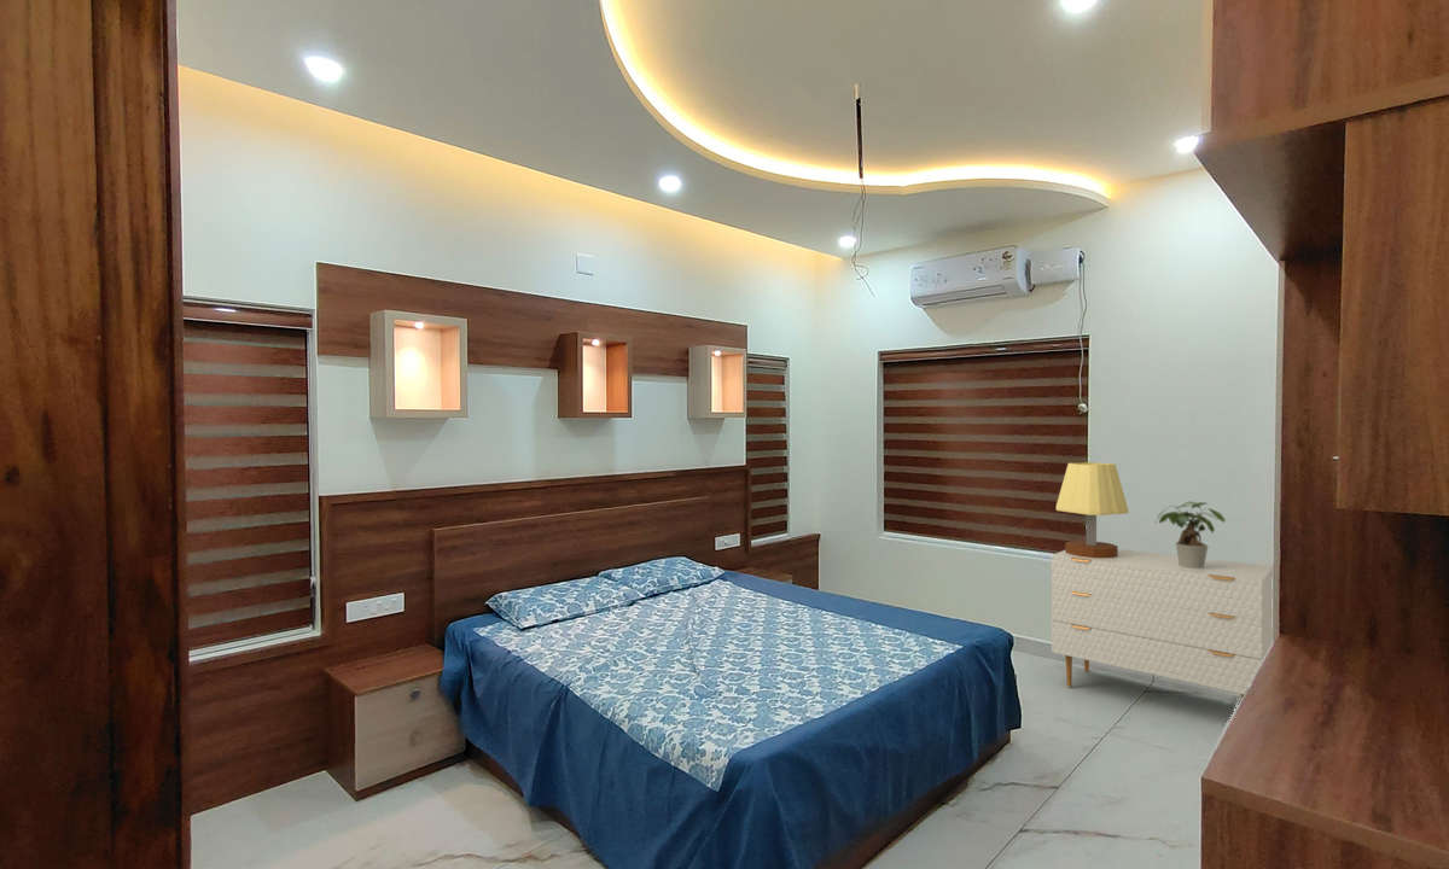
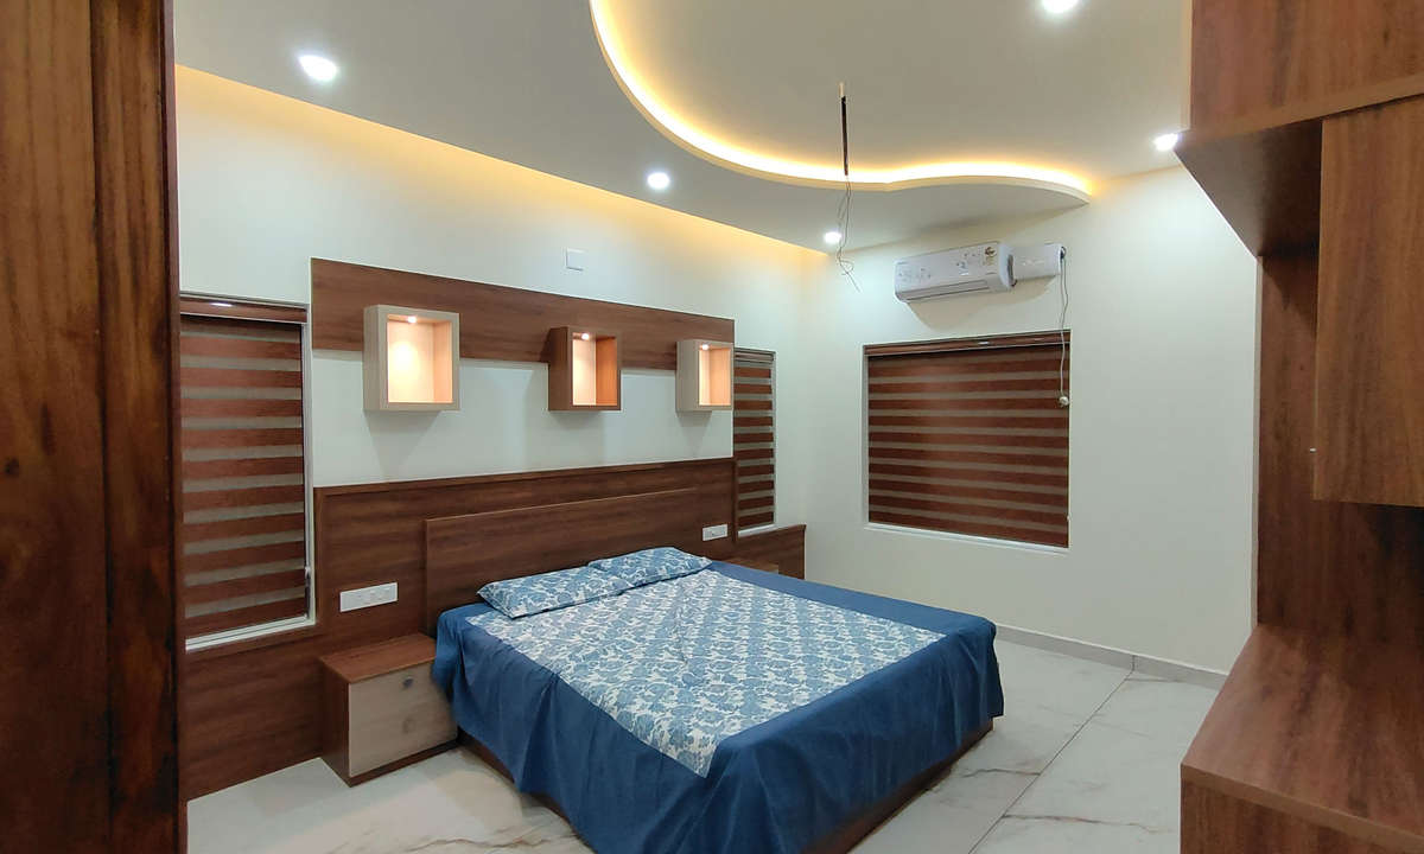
- dresser [1051,548,1274,699]
- potted plant [1154,500,1227,568]
- table lamp [1055,461,1129,558]
